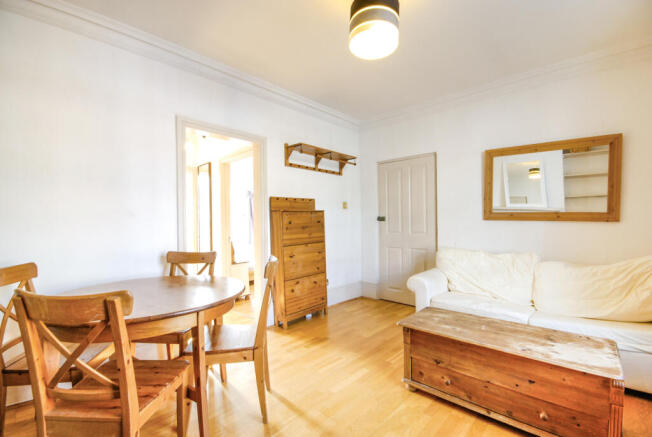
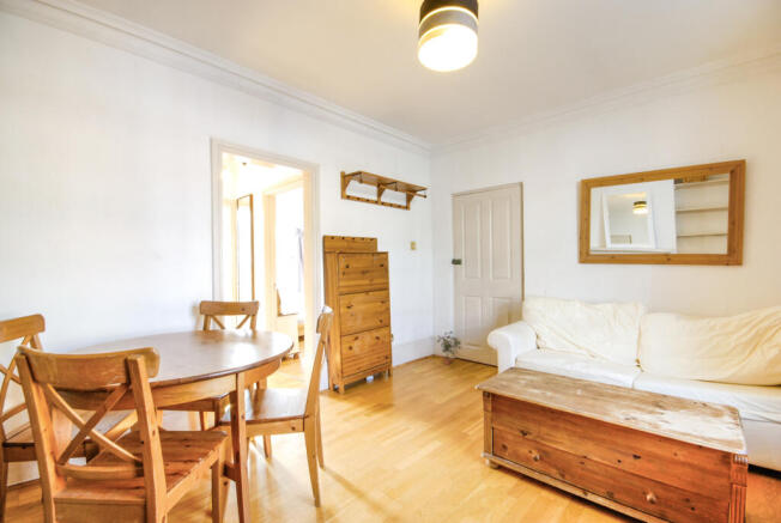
+ potted plant [436,330,464,366]
